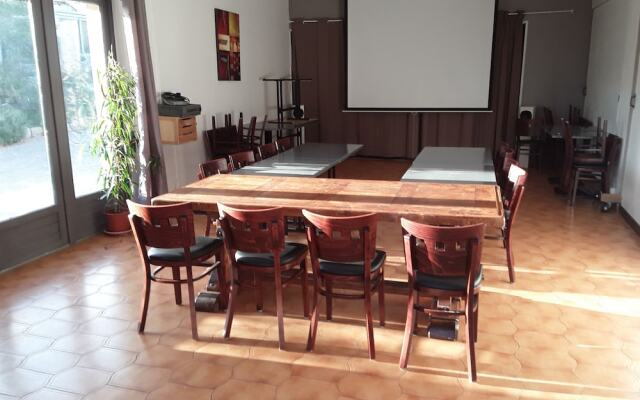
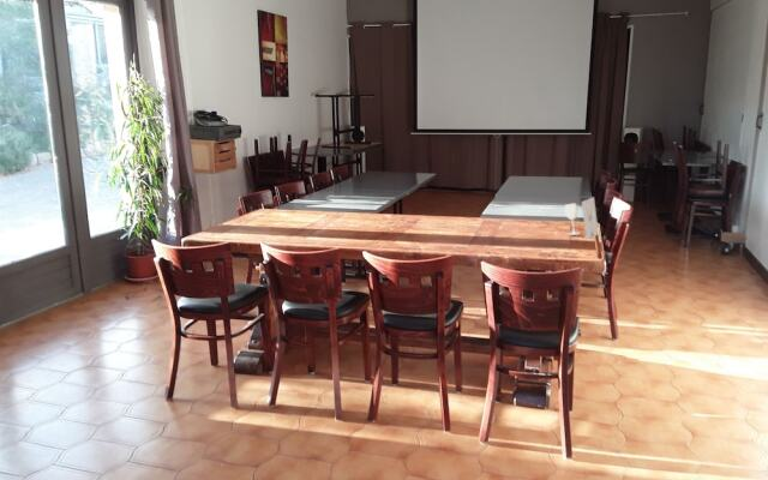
+ glass [564,196,600,241]
